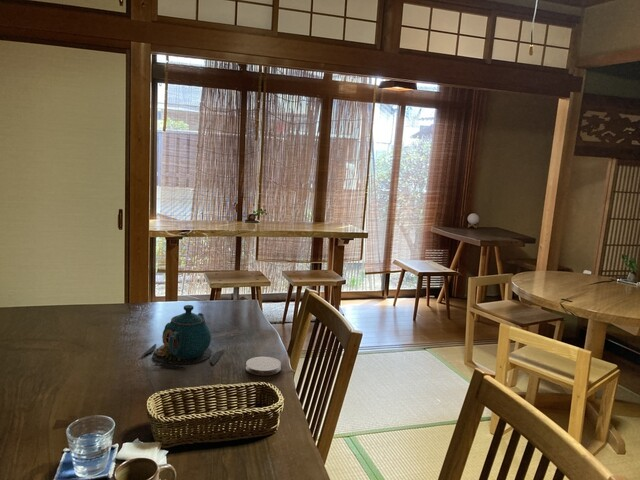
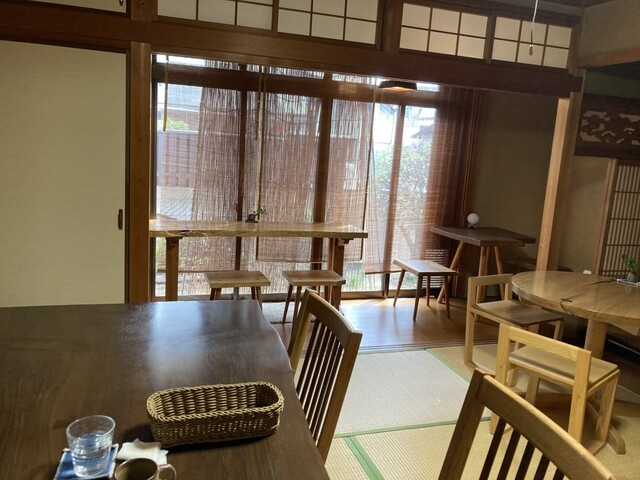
- coaster [245,356,282,376]
- teapot [142,304,226,370]
